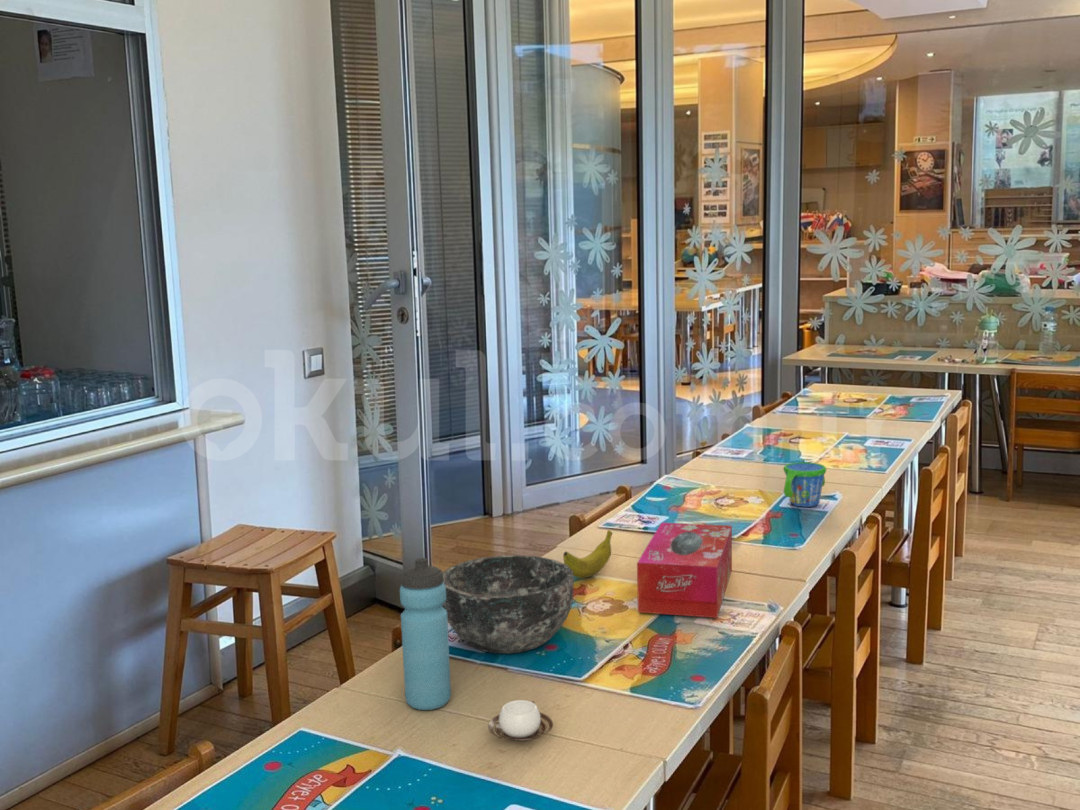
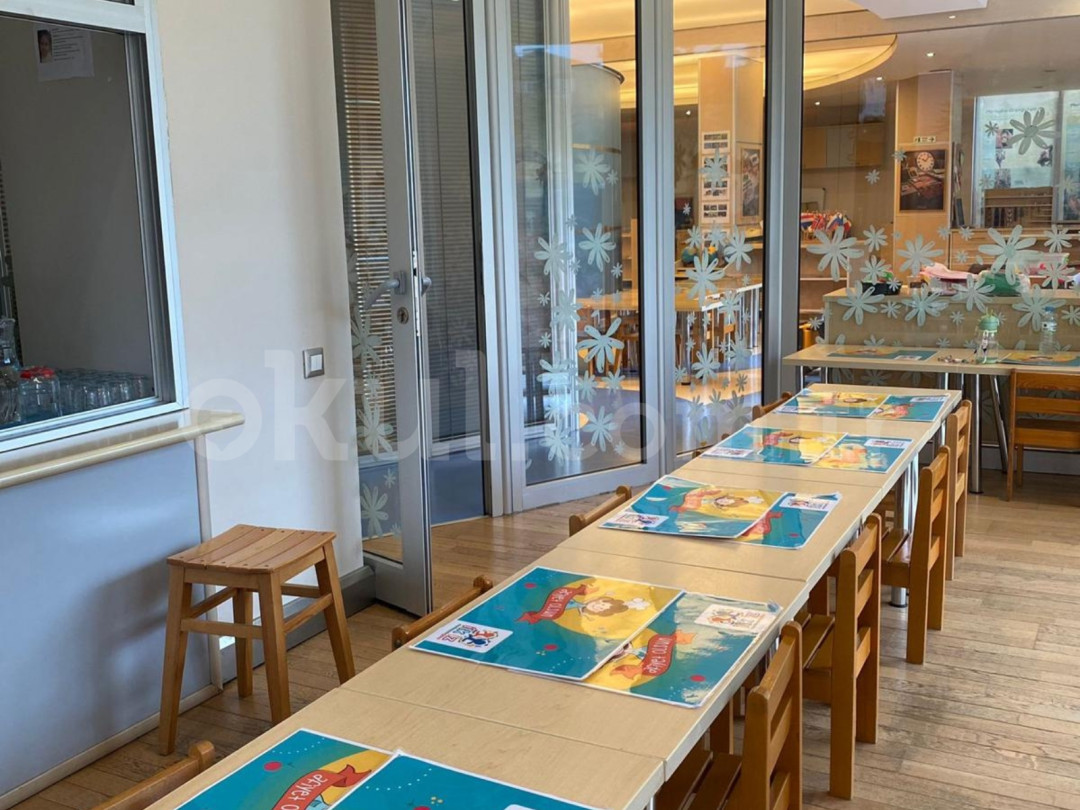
- water bottle [399,557,452,711]
- bowl [442,554,575,655]
- tissue box [636,522,733,619]
- cup [487,699,554,742]
- banana [562,529,614,579]
- snack cup [782,461,827,508]
